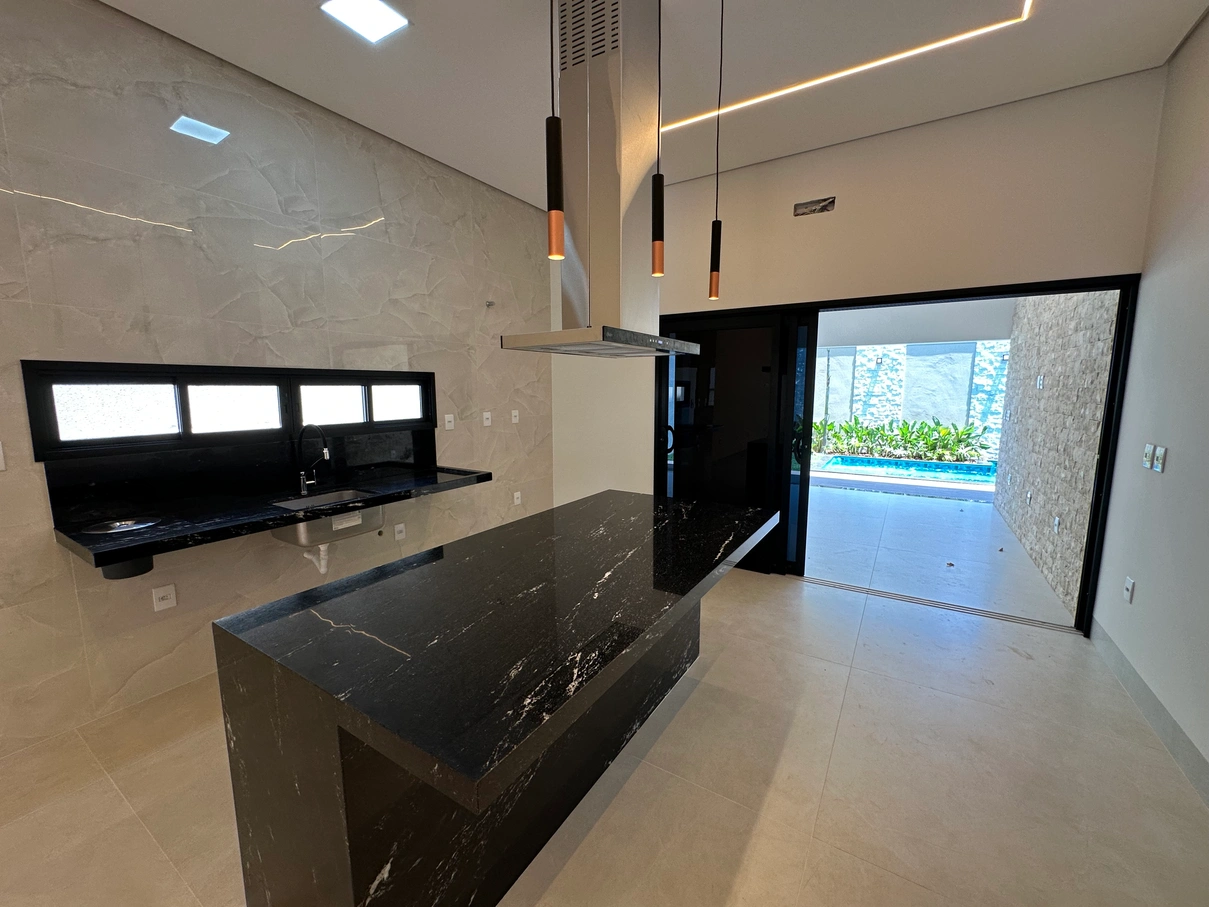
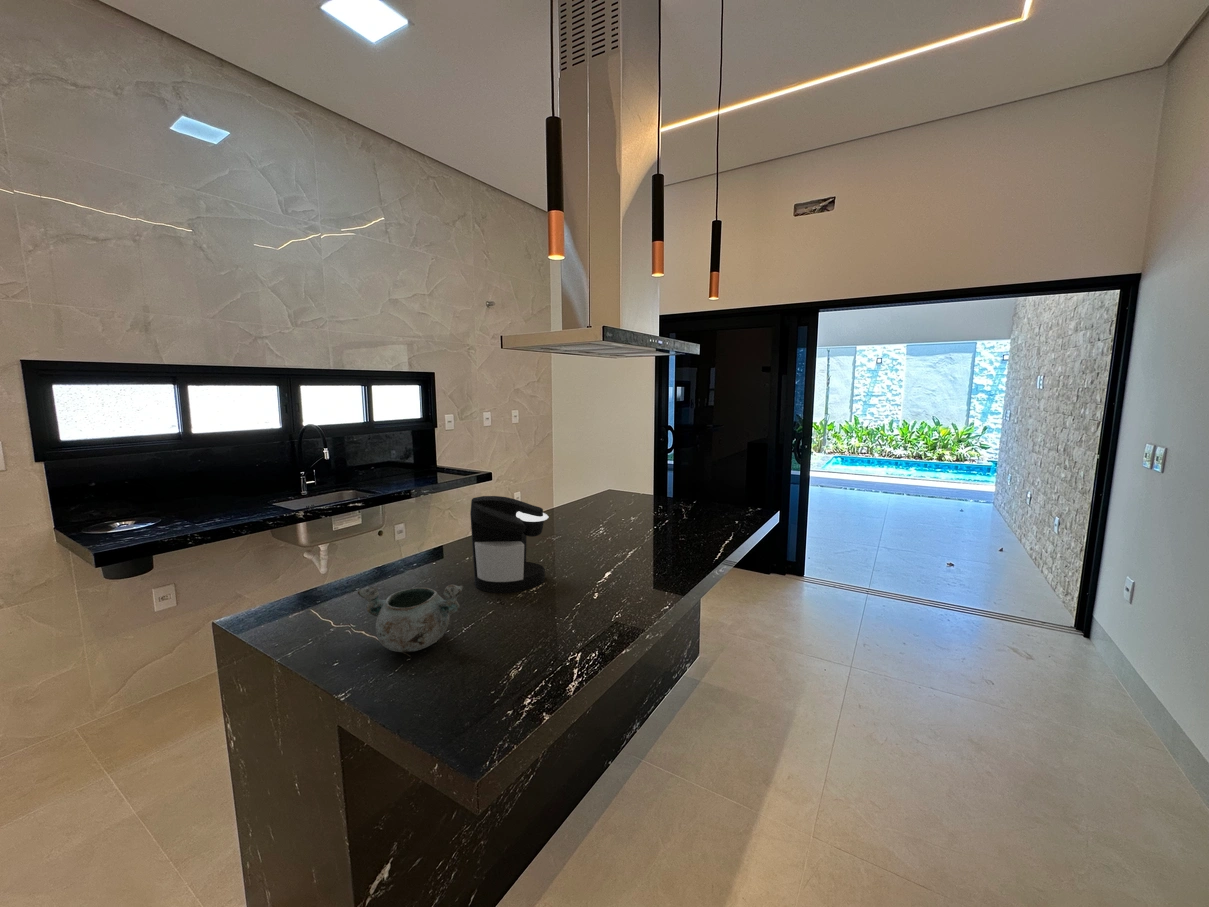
+ decorative bowl [357,583,464,653]
+ coffee maker [469,495,549,594]
